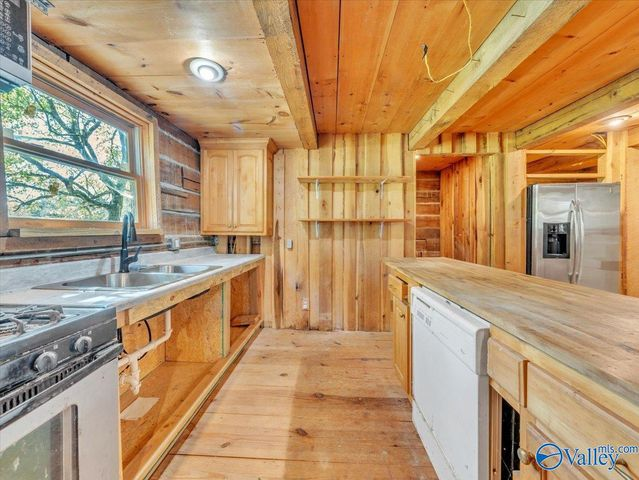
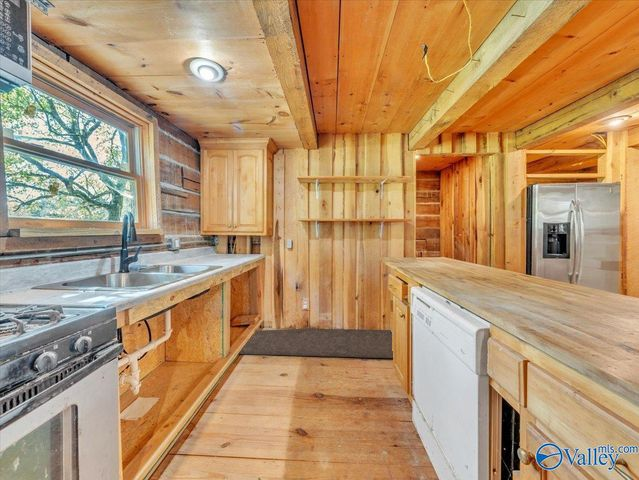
+ rug [238,327,394,359]
